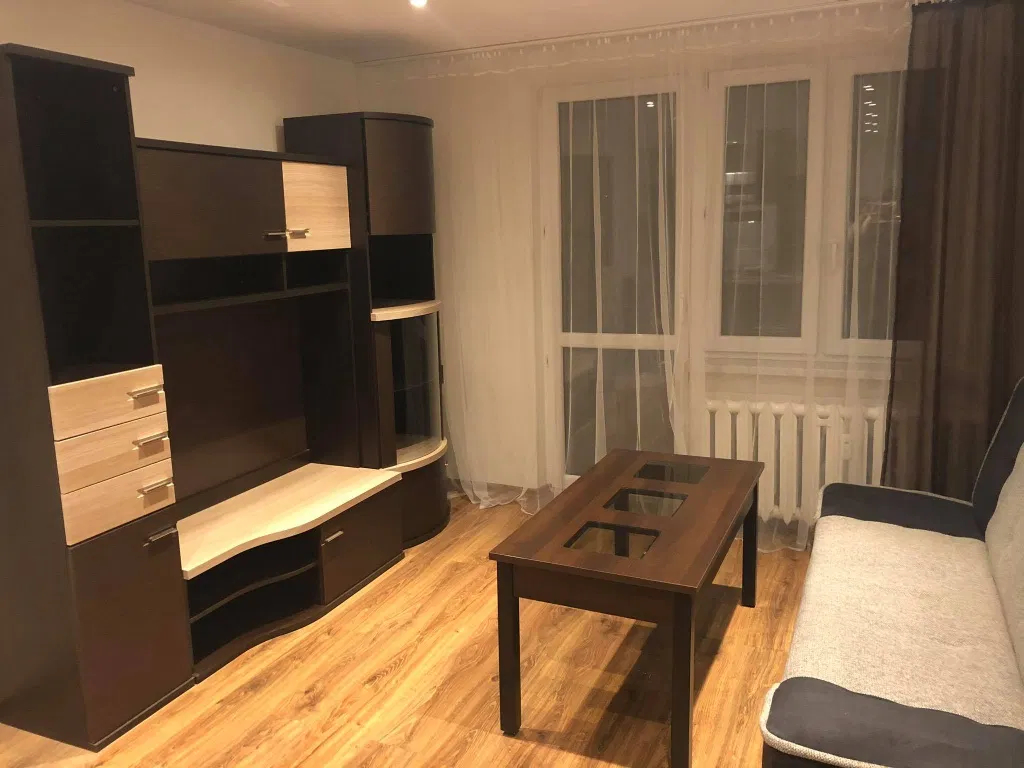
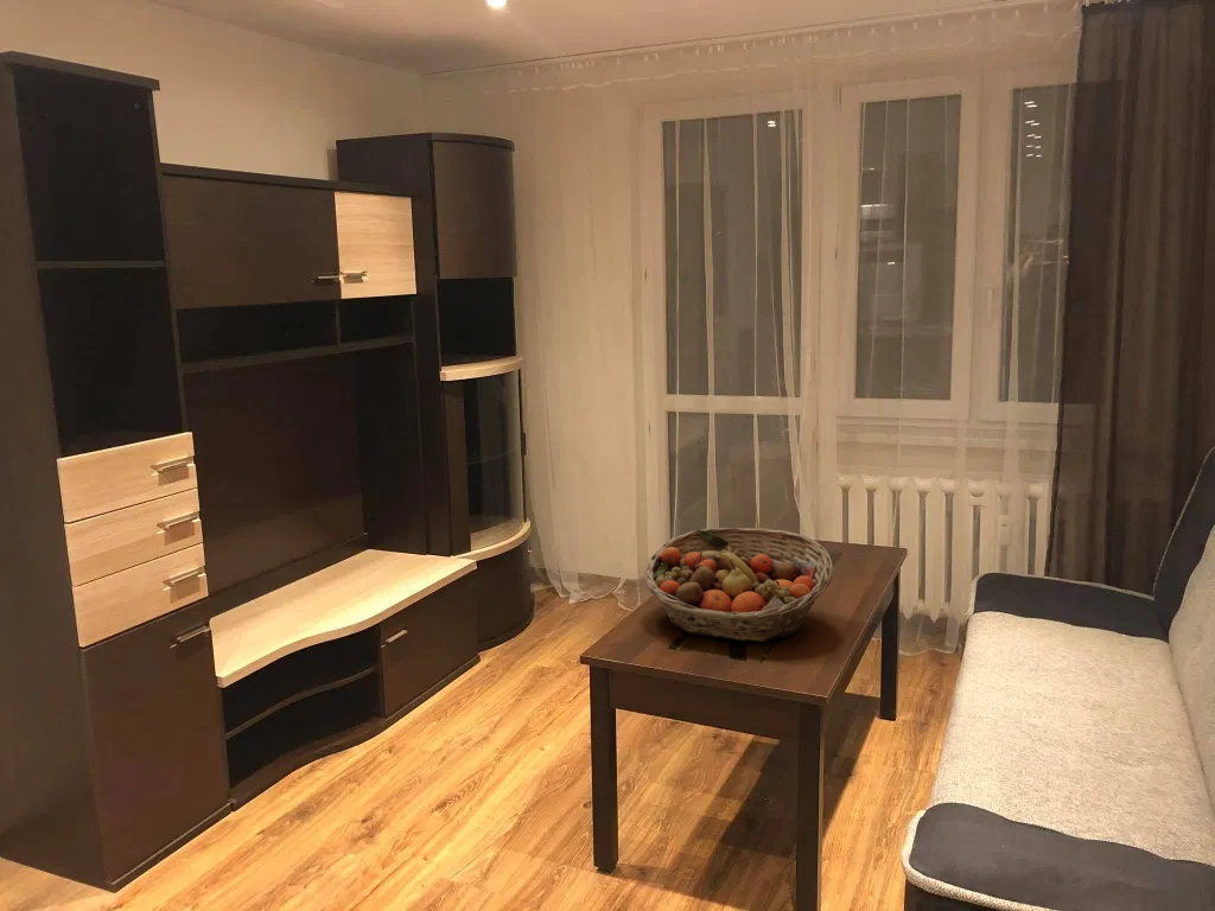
+ fruit basket [643,527,834,643]
